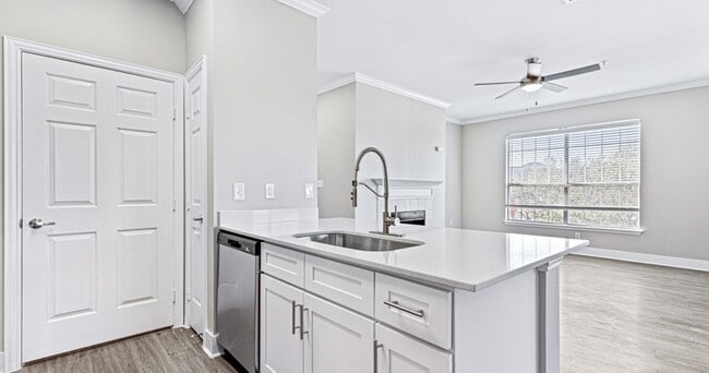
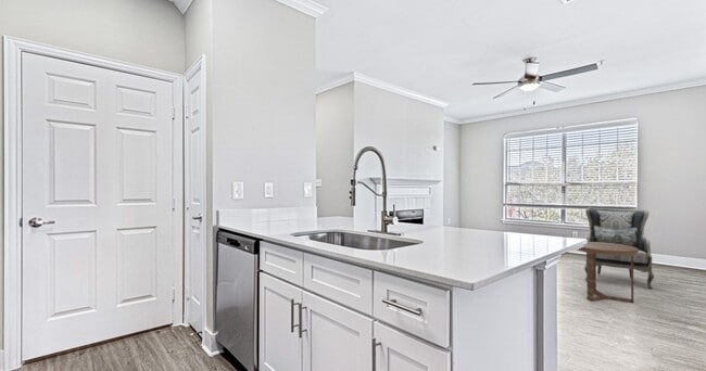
+ armchair [583,206,655,291]
+ side table [576,242,638,304]
